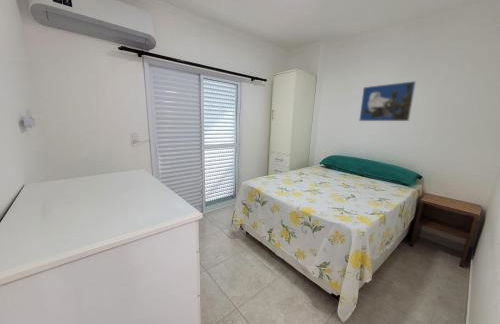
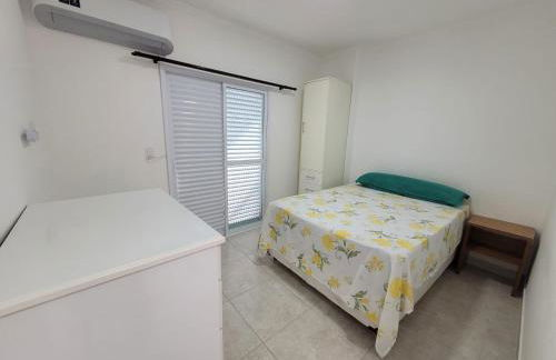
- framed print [358,80,417,122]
